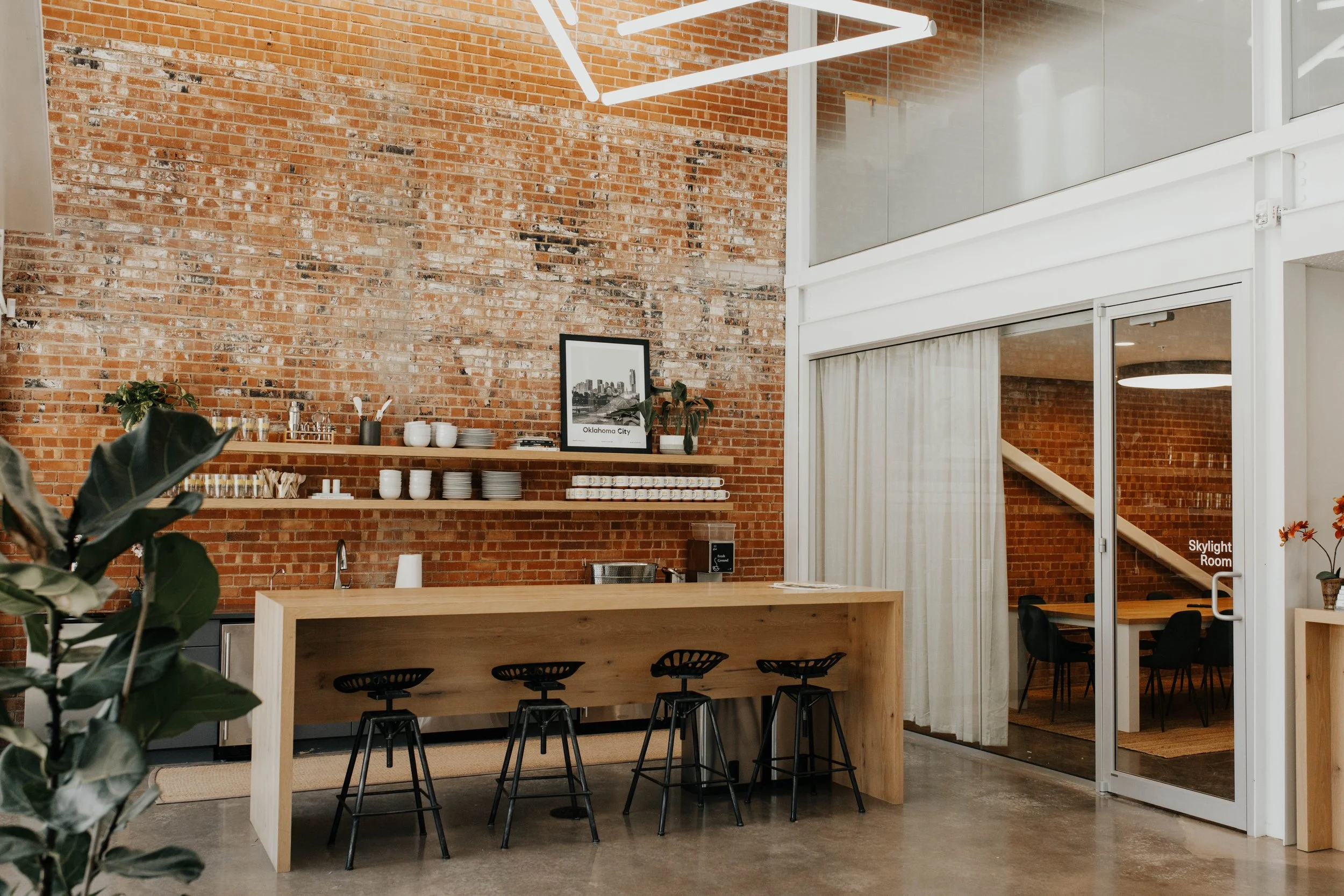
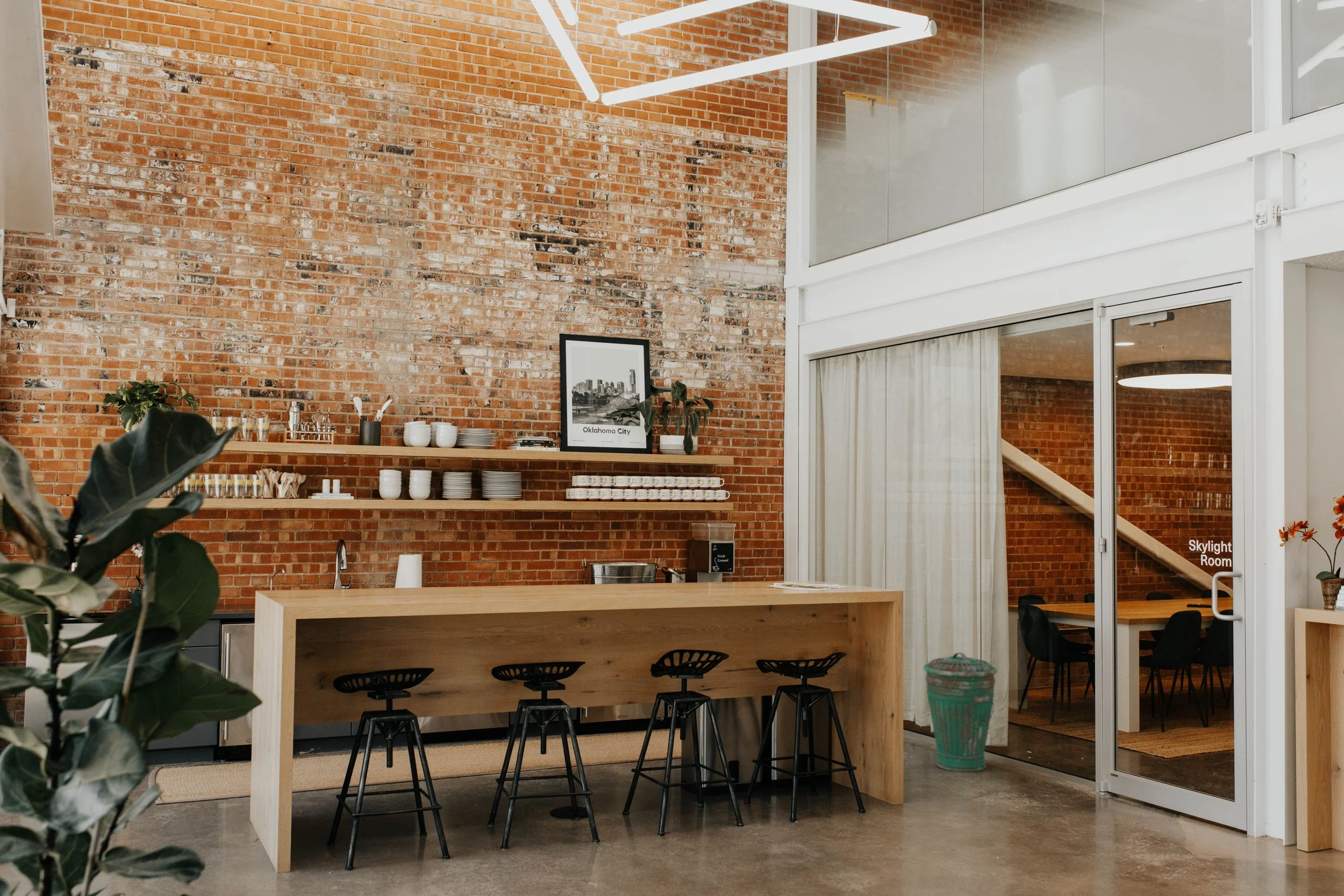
+ trash can [923,652,998,772]
